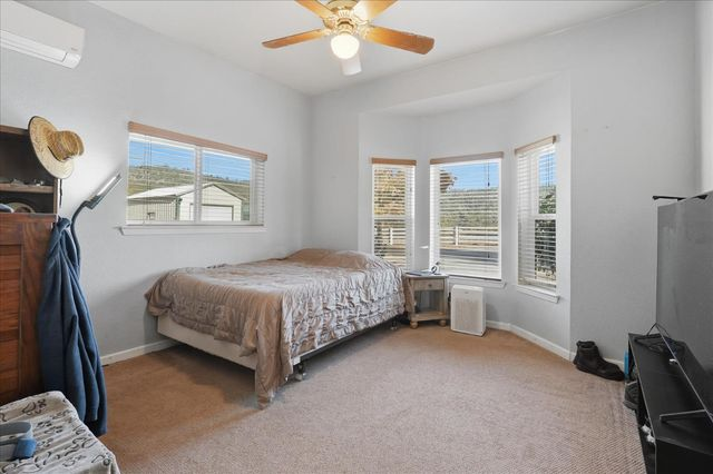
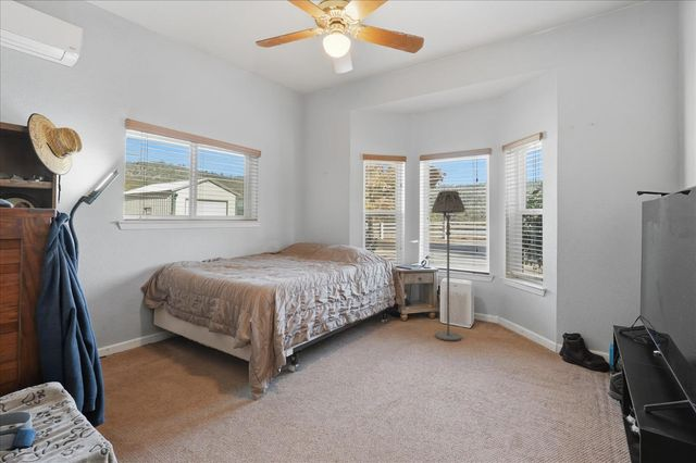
+ floor lamp [431,190,467,341]
